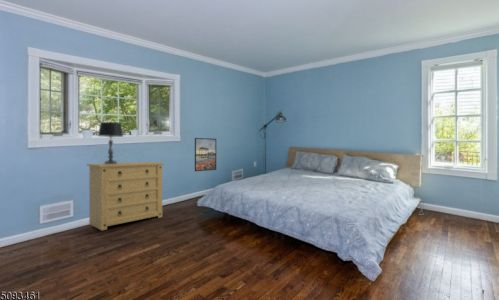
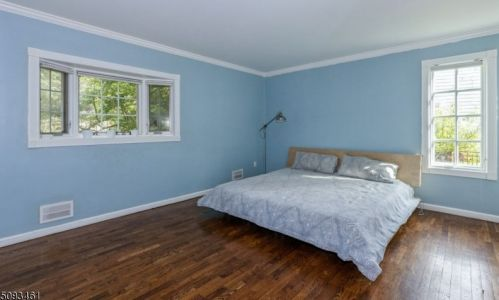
- table lamp [97,121,124,164]
- dresser [86,161,166,231]
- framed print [194,137,217,172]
